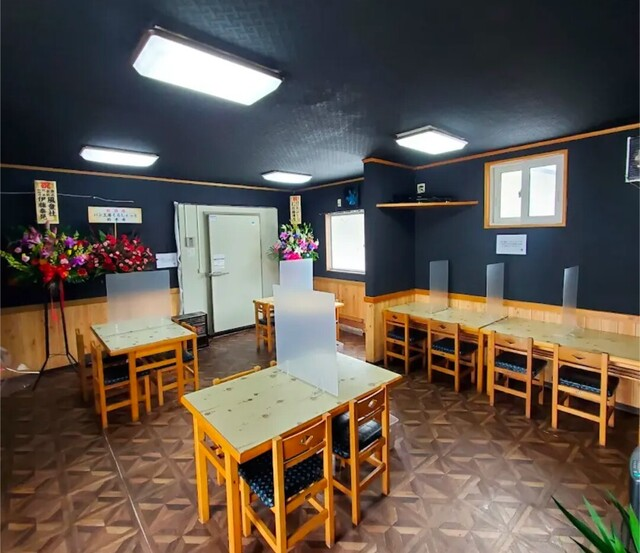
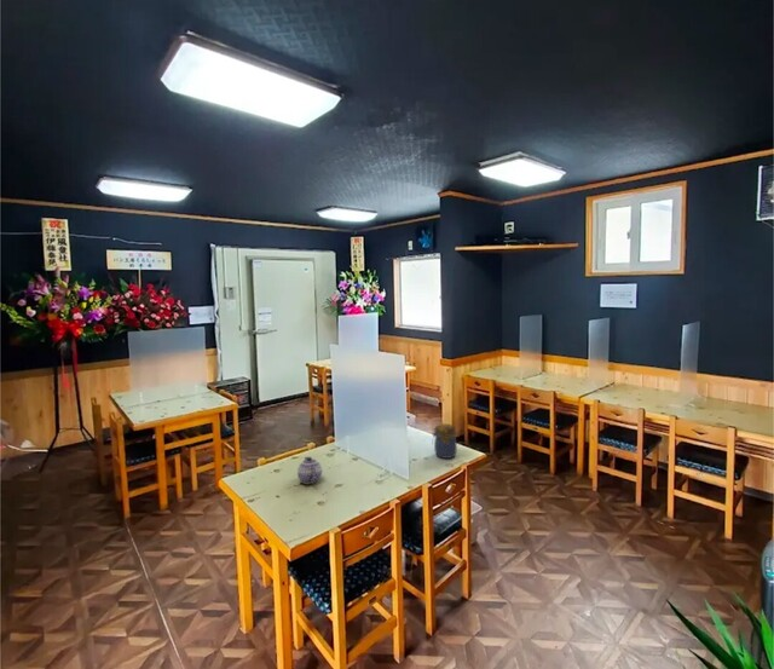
+ jar [431,423,458,460]
+ teapot [296,456,323,485]
